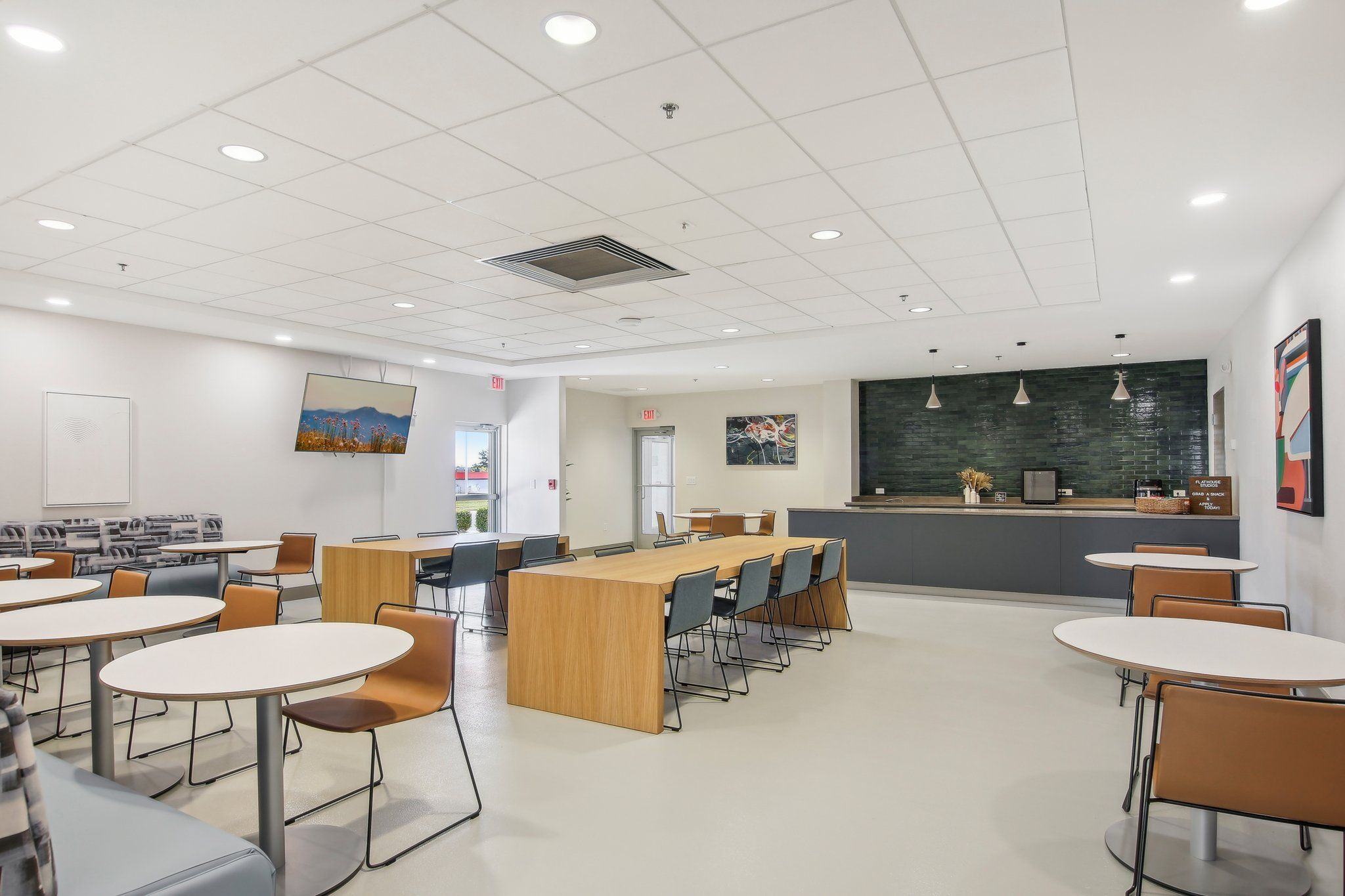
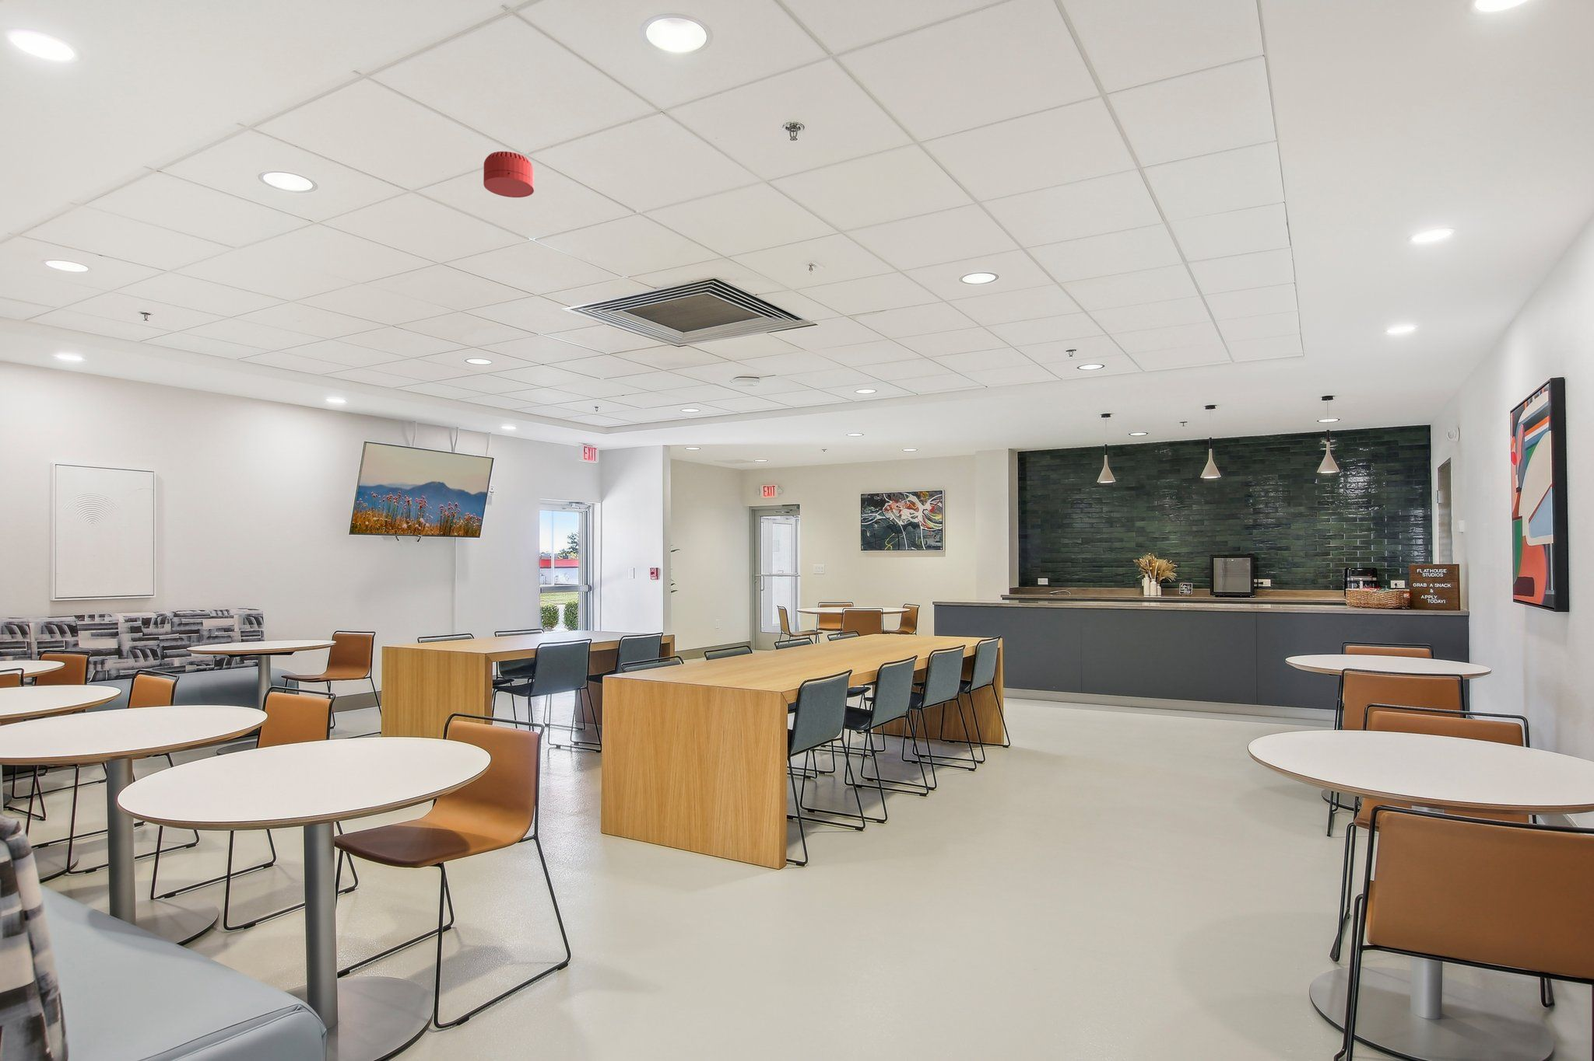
+ smoke detector [482,150,534,198]
